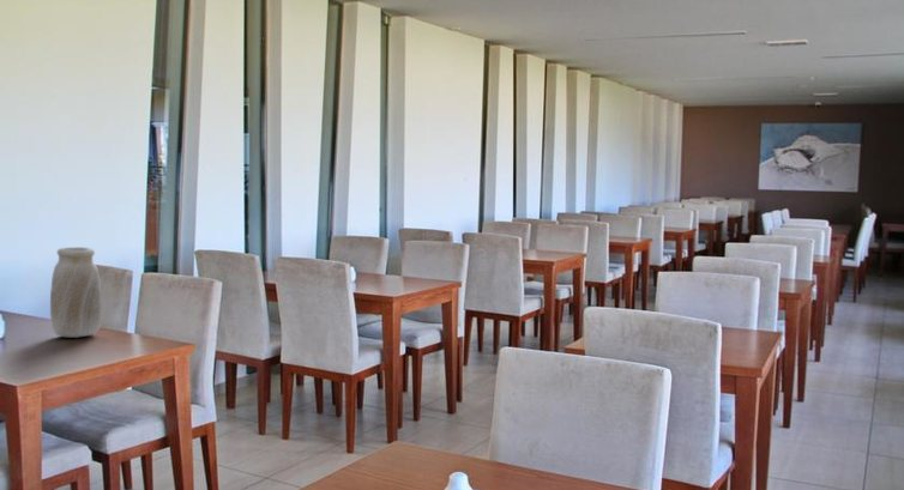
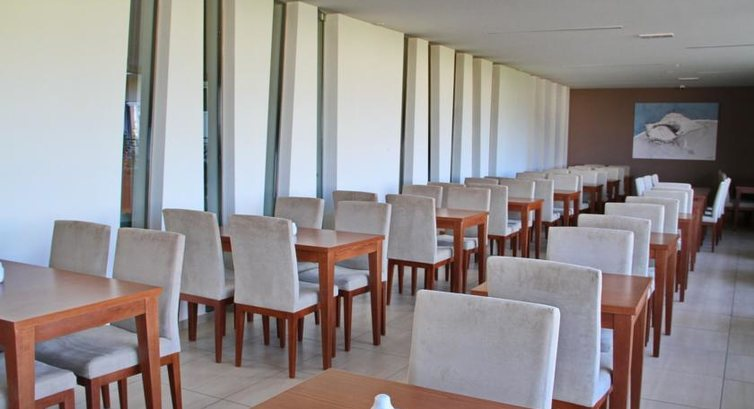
- vase [49,247,103,339]
